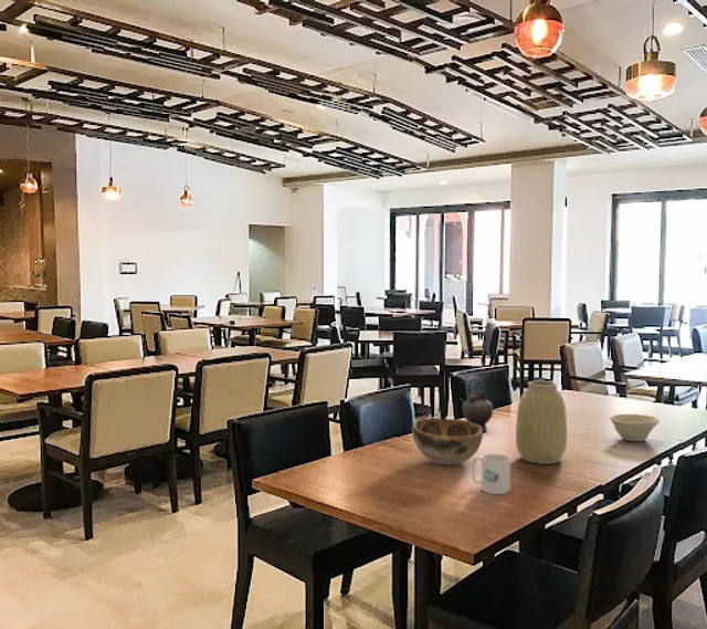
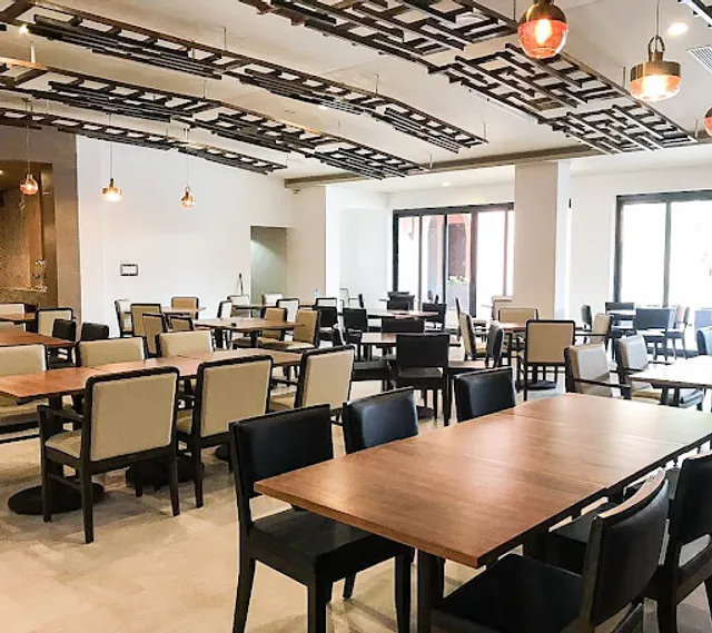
- vase [515,380,568,465]
- mug [471,453,511,495]
- teapot [458,377,494,432]
- decorative bowl [411,417,484,465]
- bowl [609,413,661,443]
